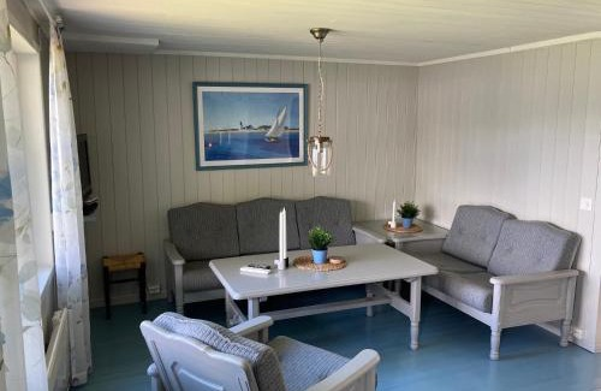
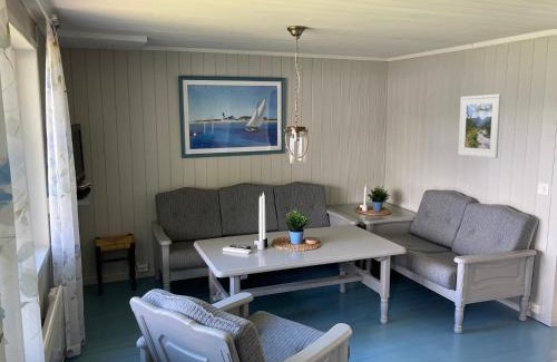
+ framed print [457,94,502,159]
